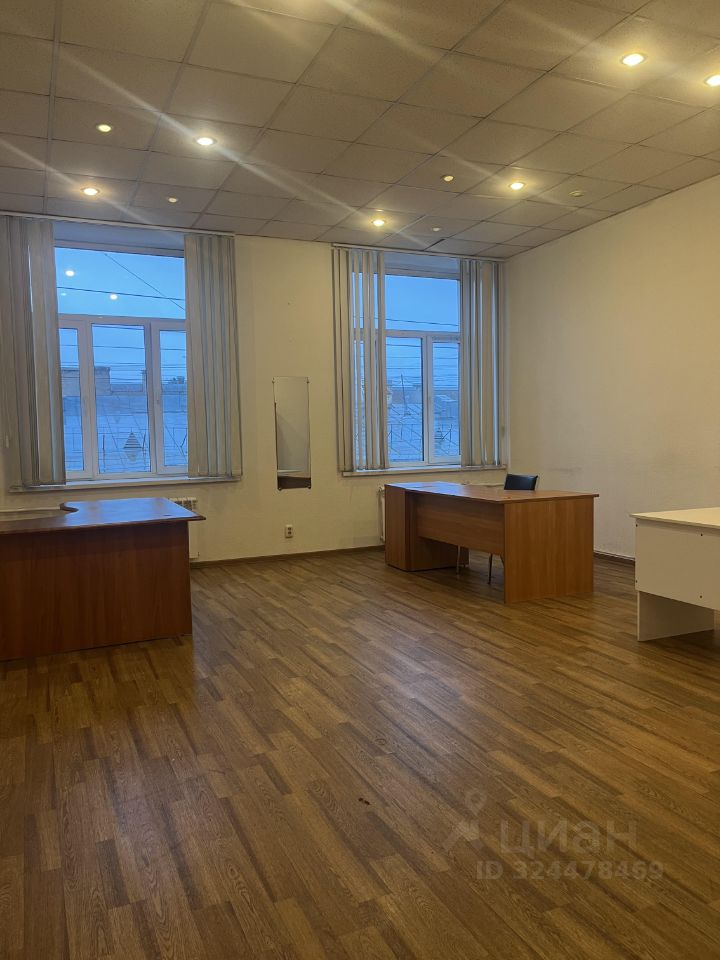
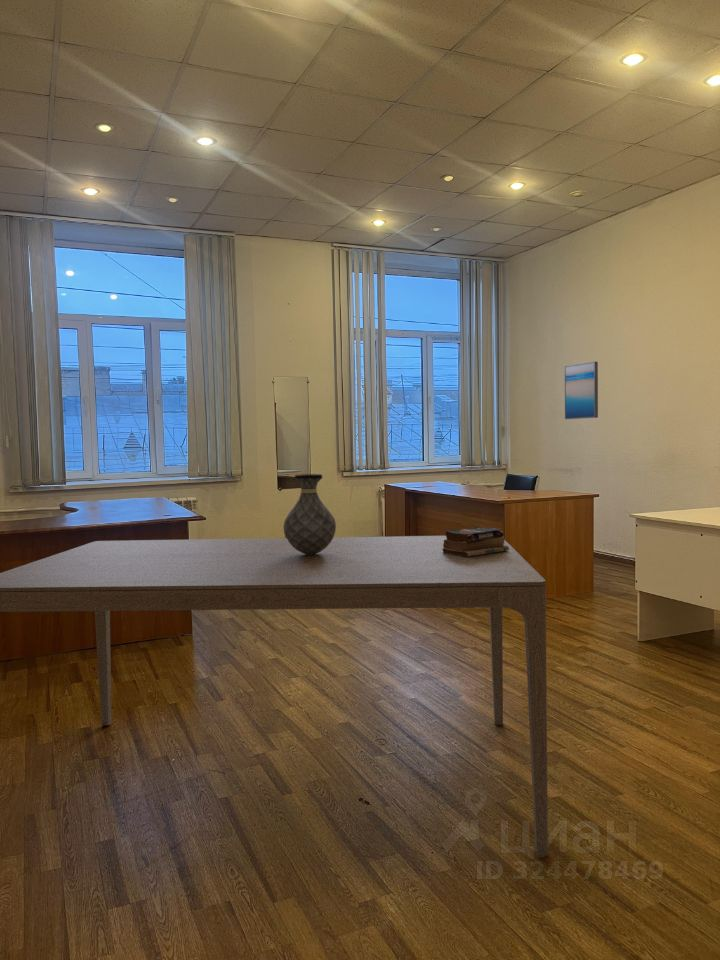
+ wall art [564,361,599,420]
+ vase [282,473,337,555]
+ dining table [0,535,549,858]
+ books [442,526,509,557]
